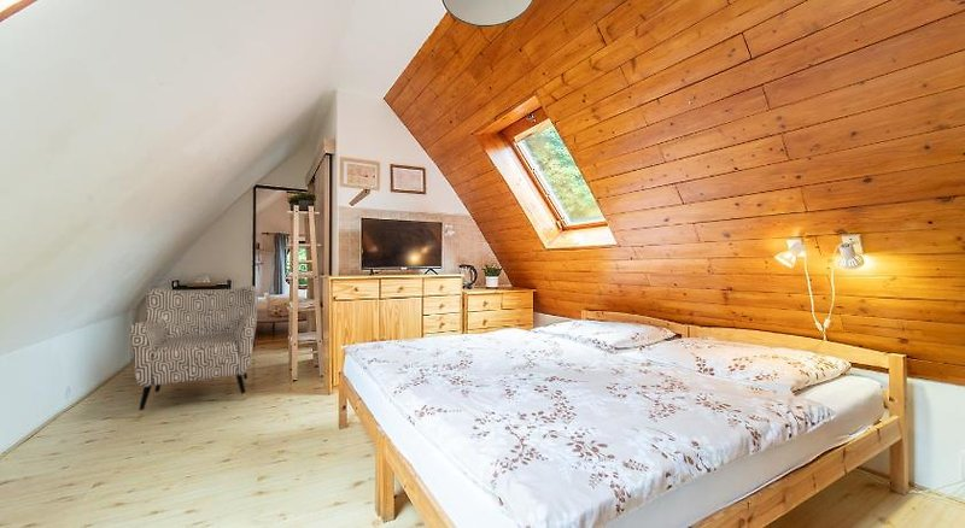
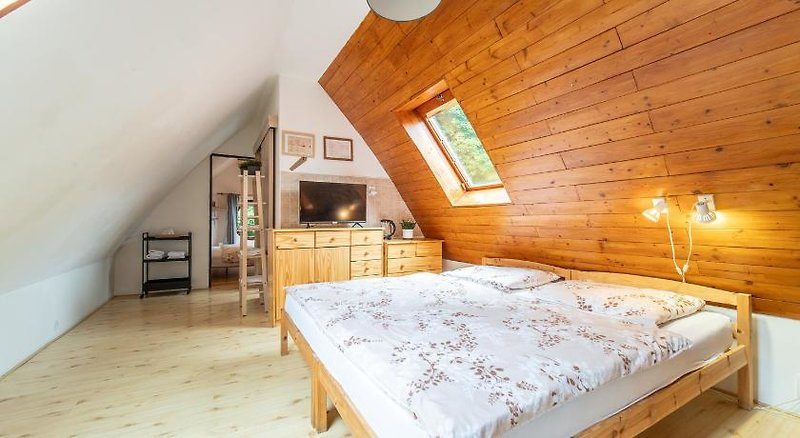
- armchair [128,284,258,418]
